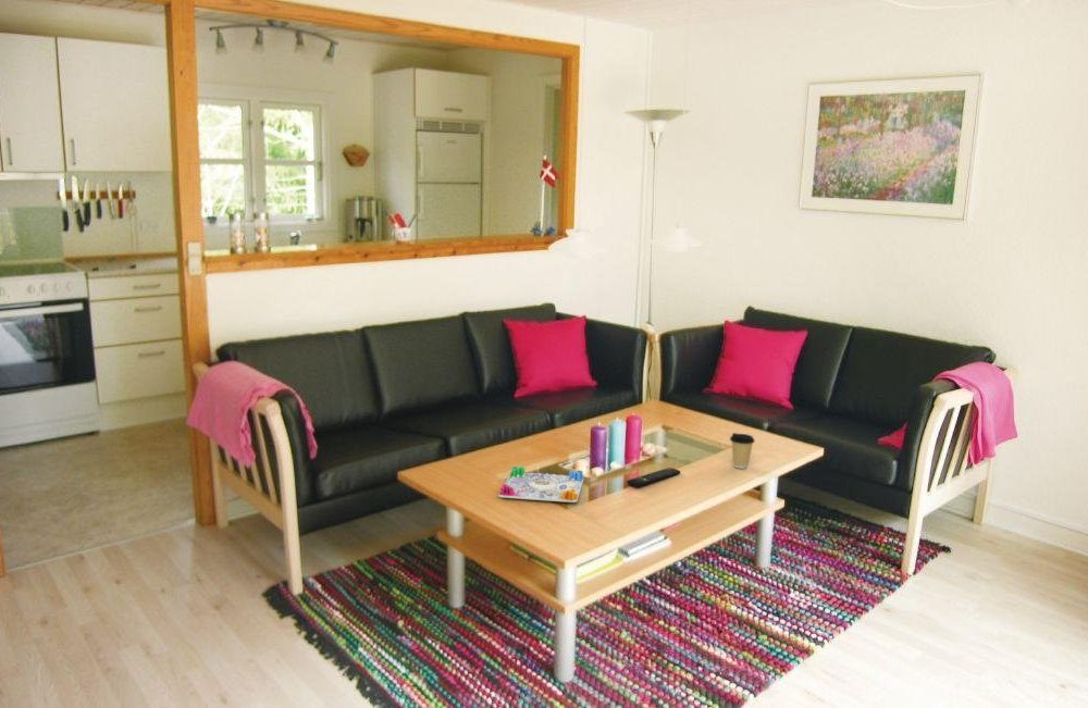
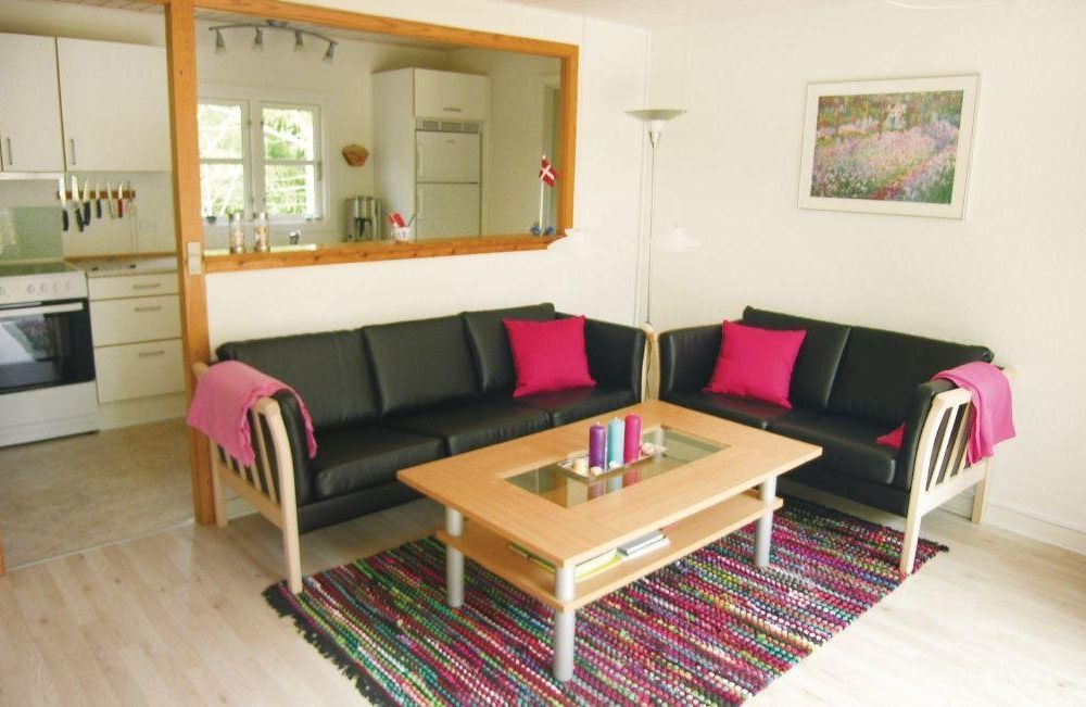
- coffee cup [729,432,756,470]
- remote control [626,467,681,488]
- board game [497,465,585,504]
